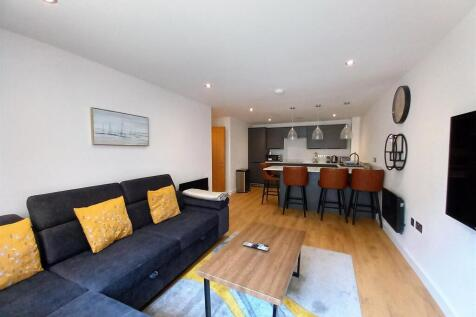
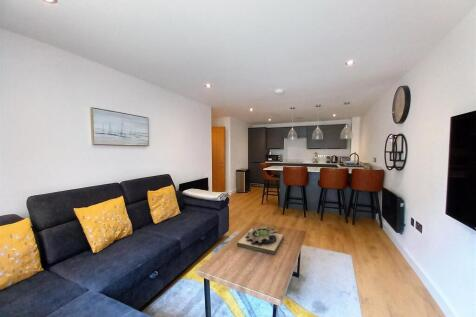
+ succulent planter [236,225,285,256]
